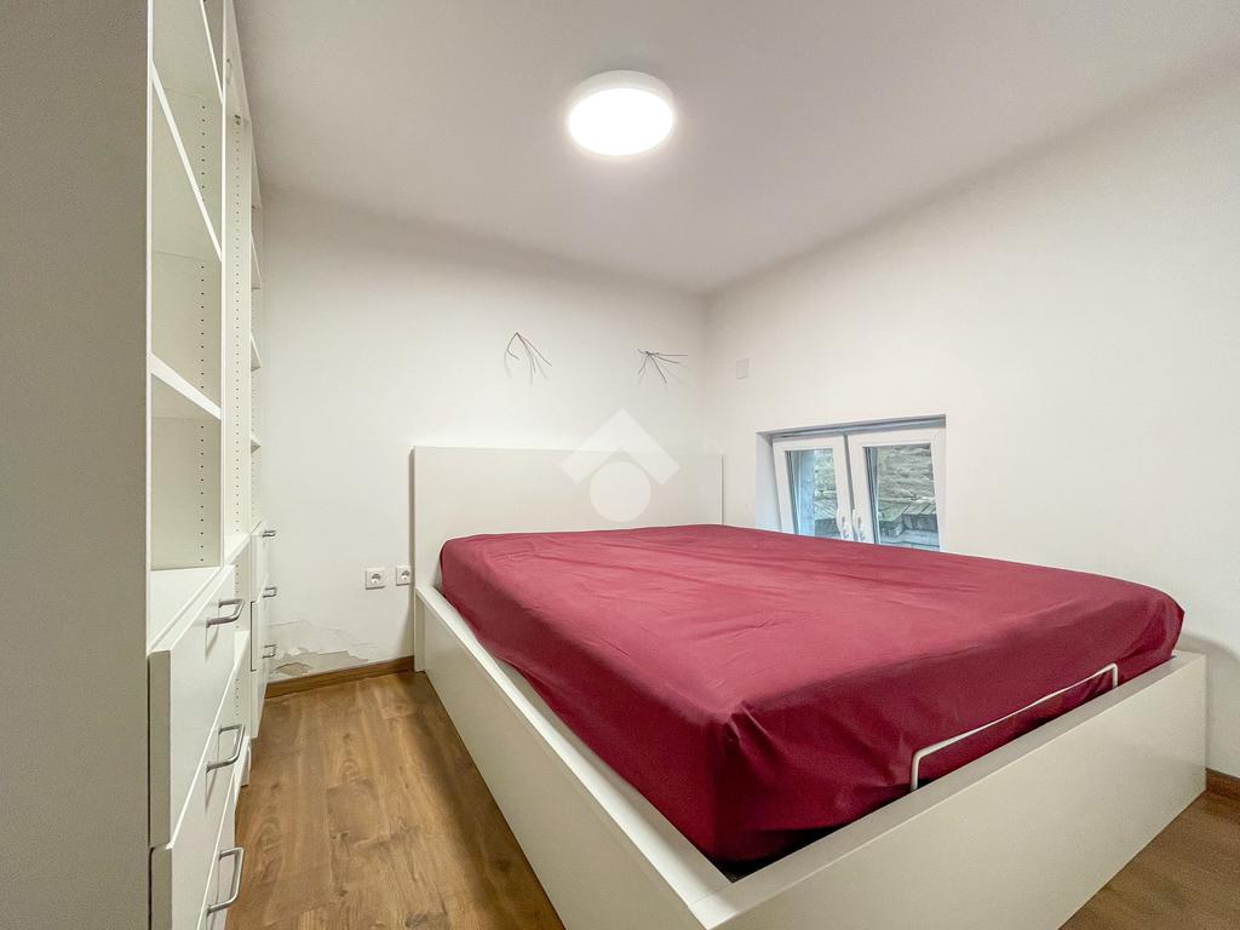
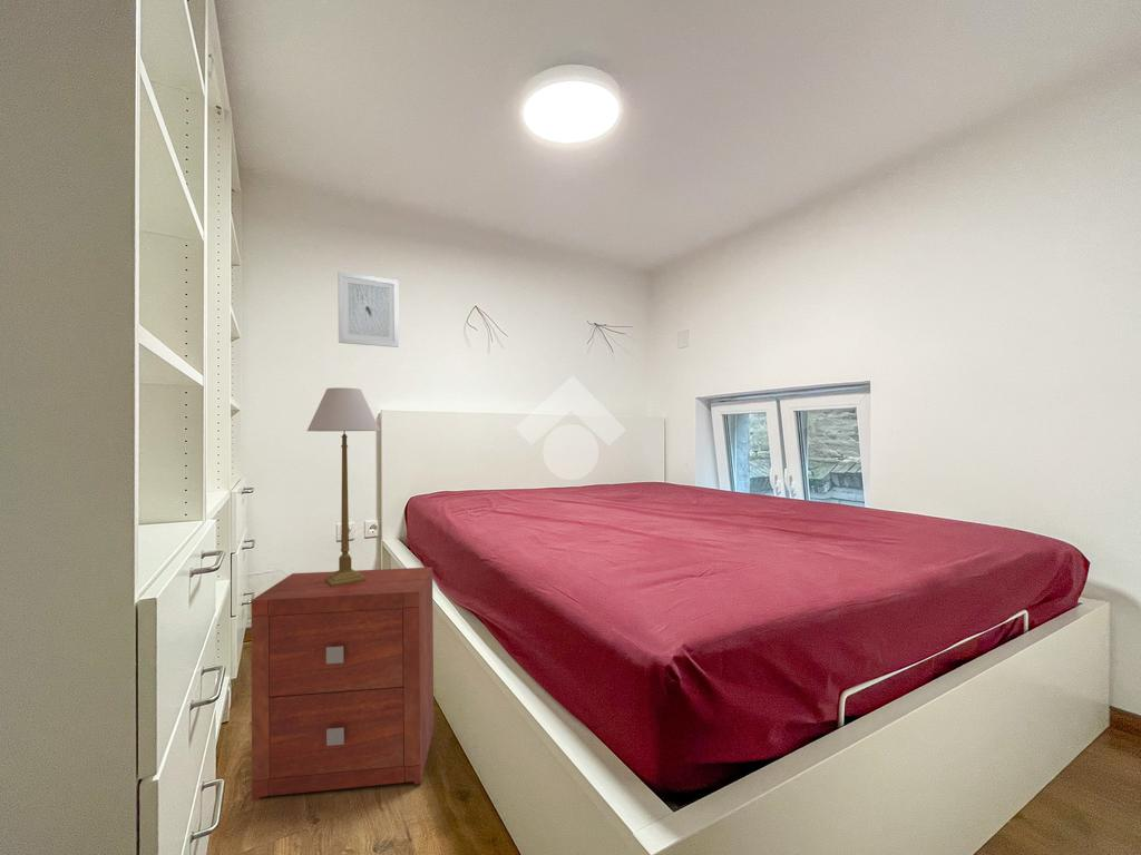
+ wall art [337,271,400,348]
+ table lamp [306,386,381,587]
+ nightstand [250,566,435,802]
